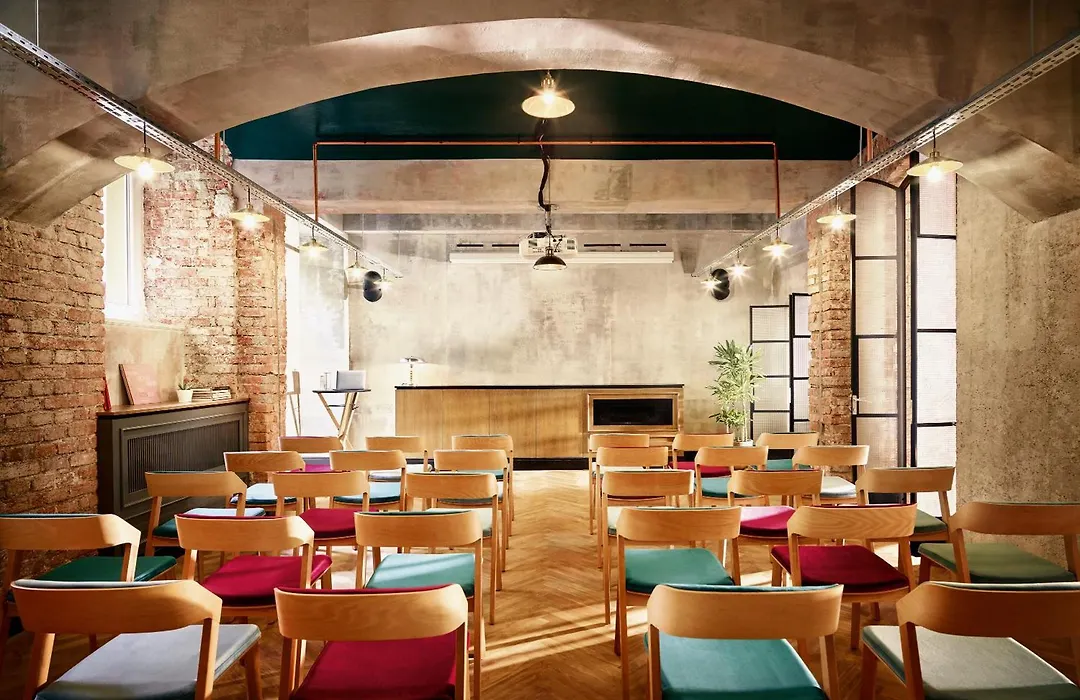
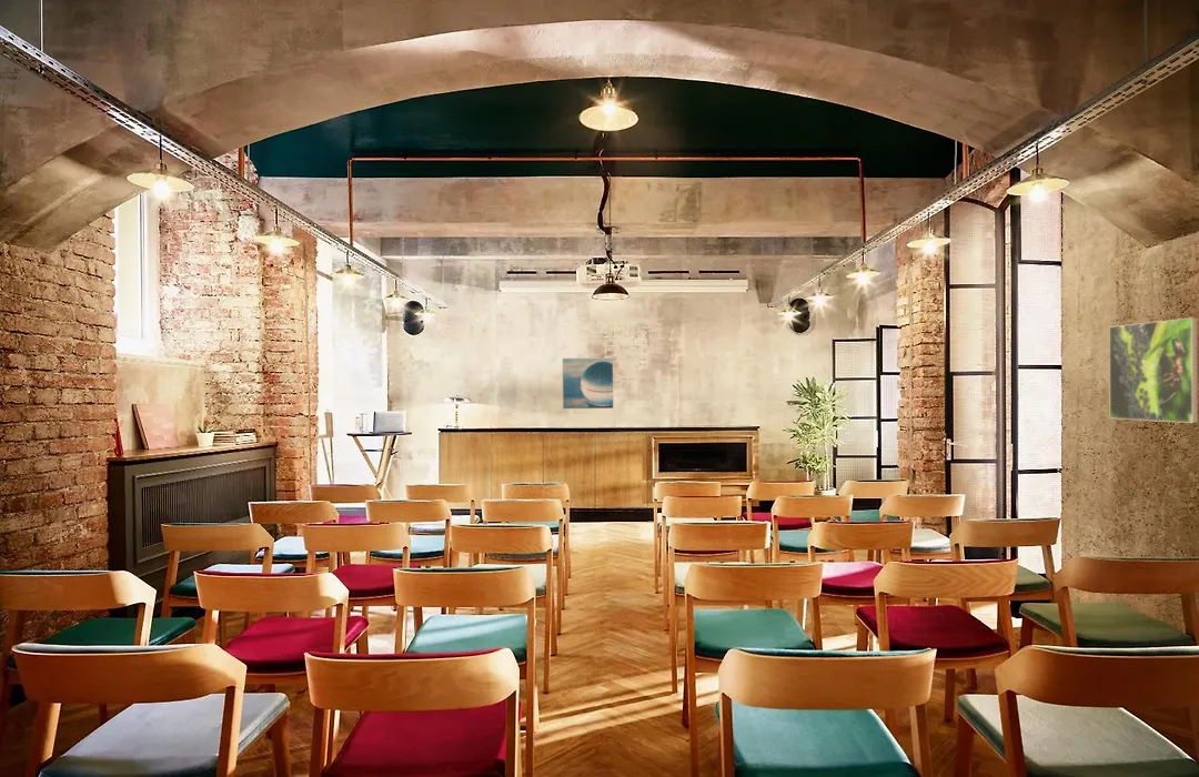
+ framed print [562,356,614,410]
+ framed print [1108,316,1199,424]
